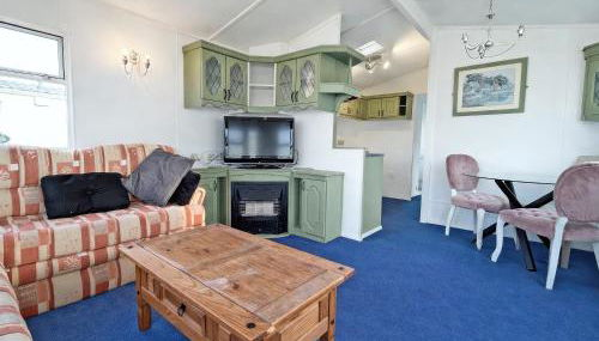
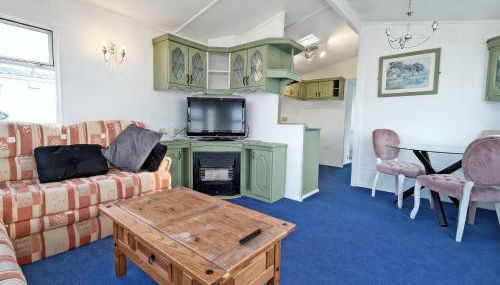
+ candle [238,227,264,245]
